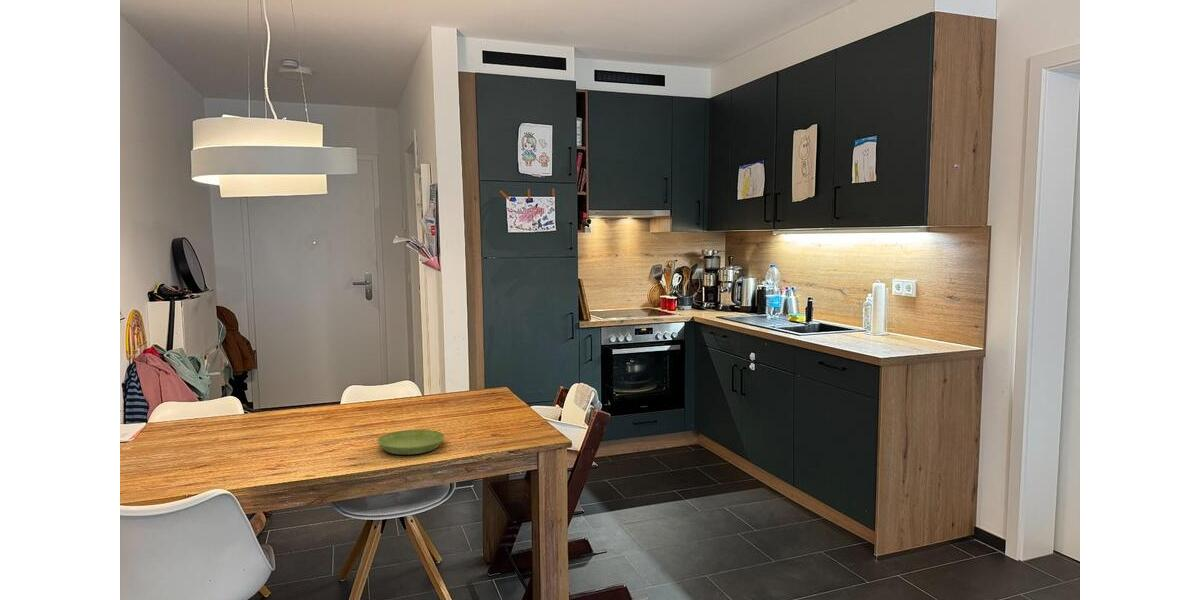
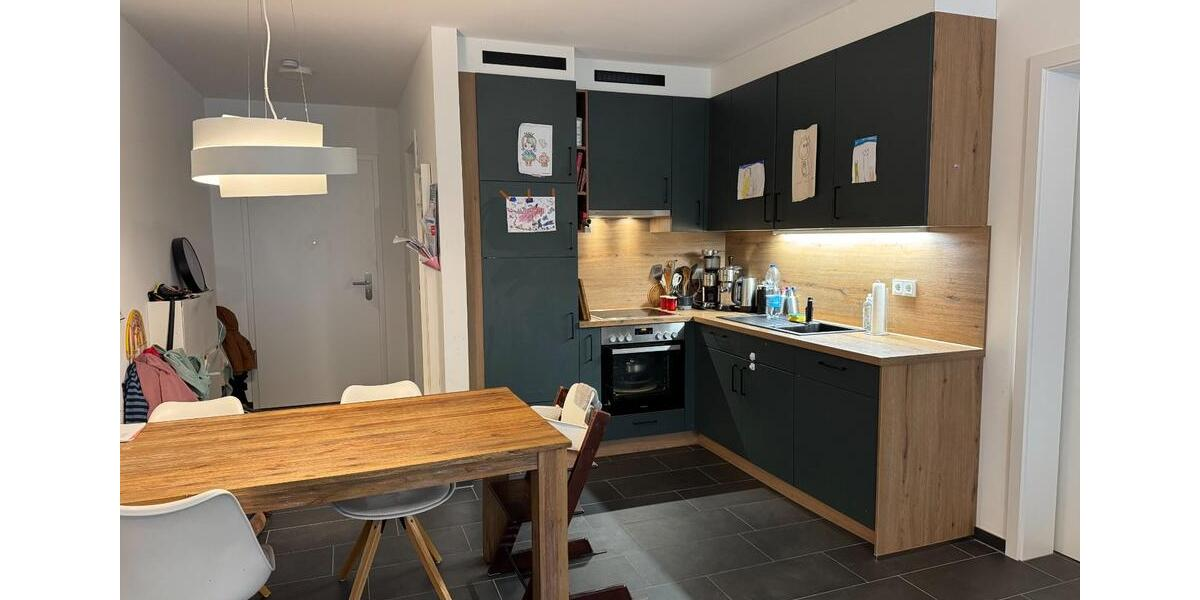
- saucer [376,429,446,456]
